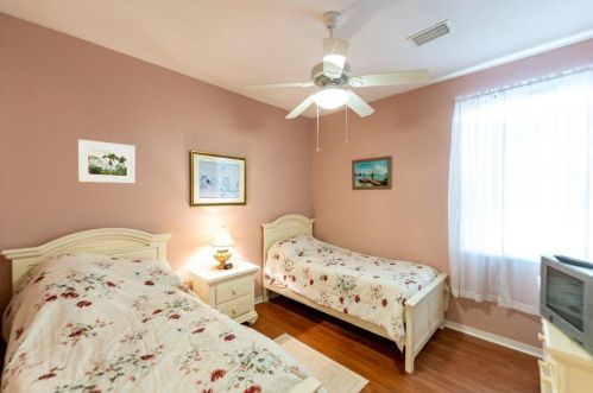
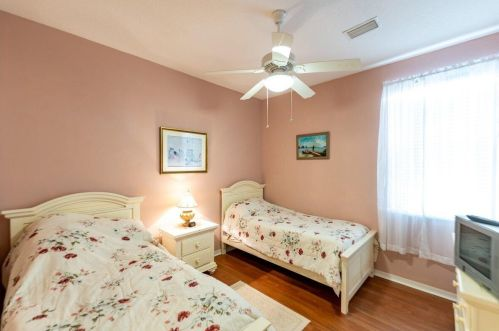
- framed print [77,139,137,184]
